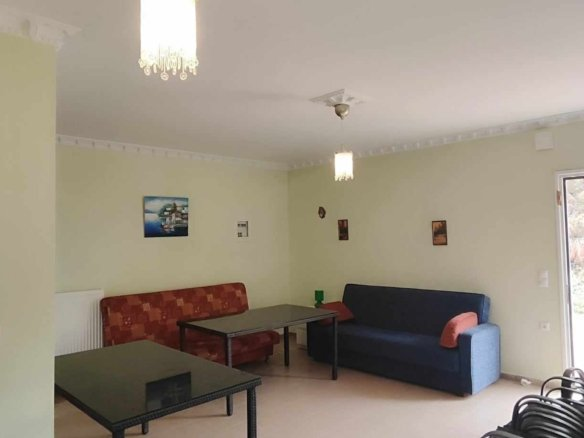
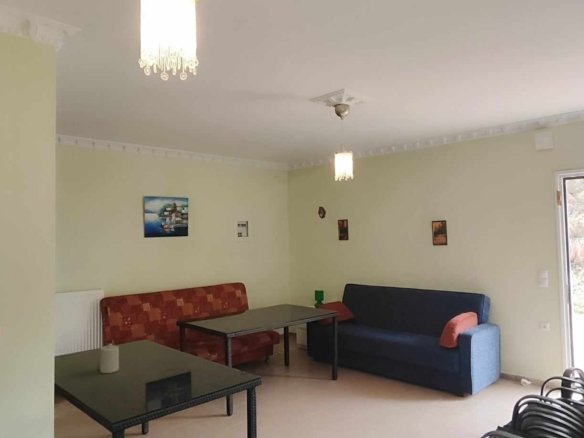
+ candle [99,342,120,374]
